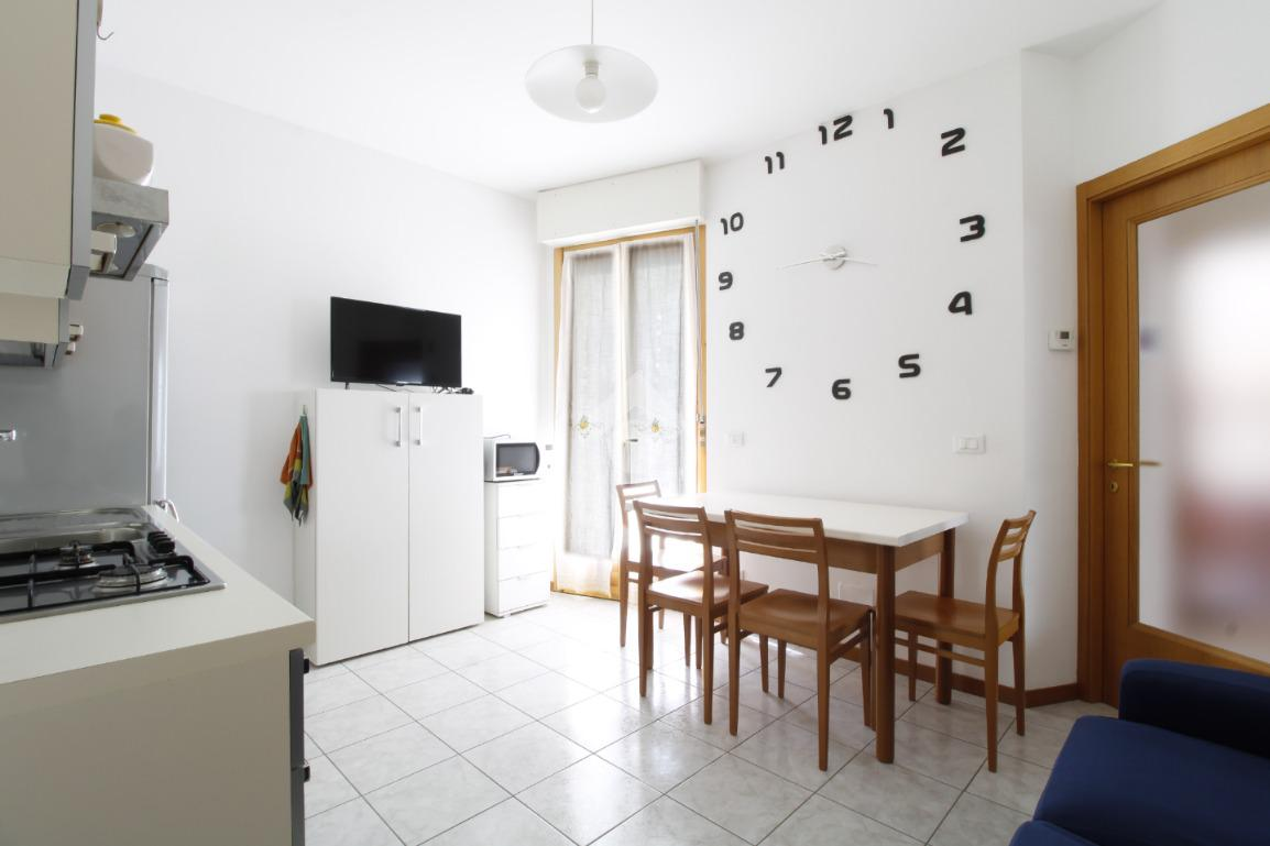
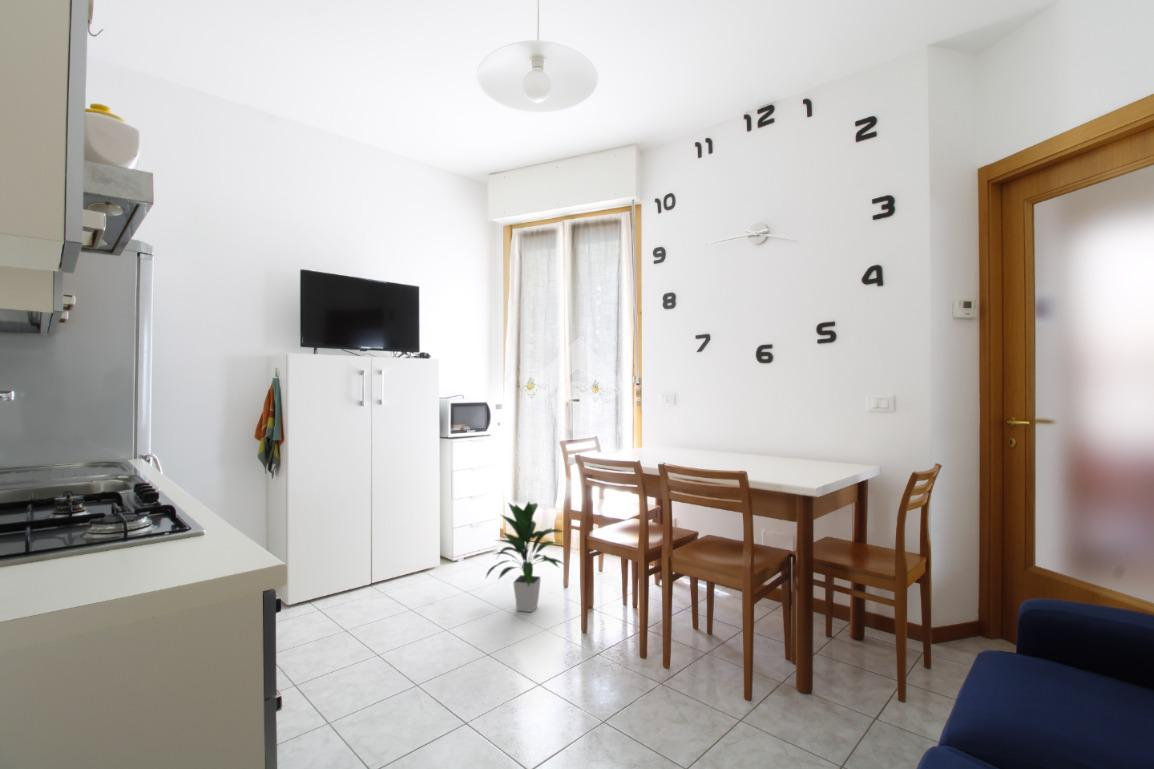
+ indoor plant [484,500,568,613]
